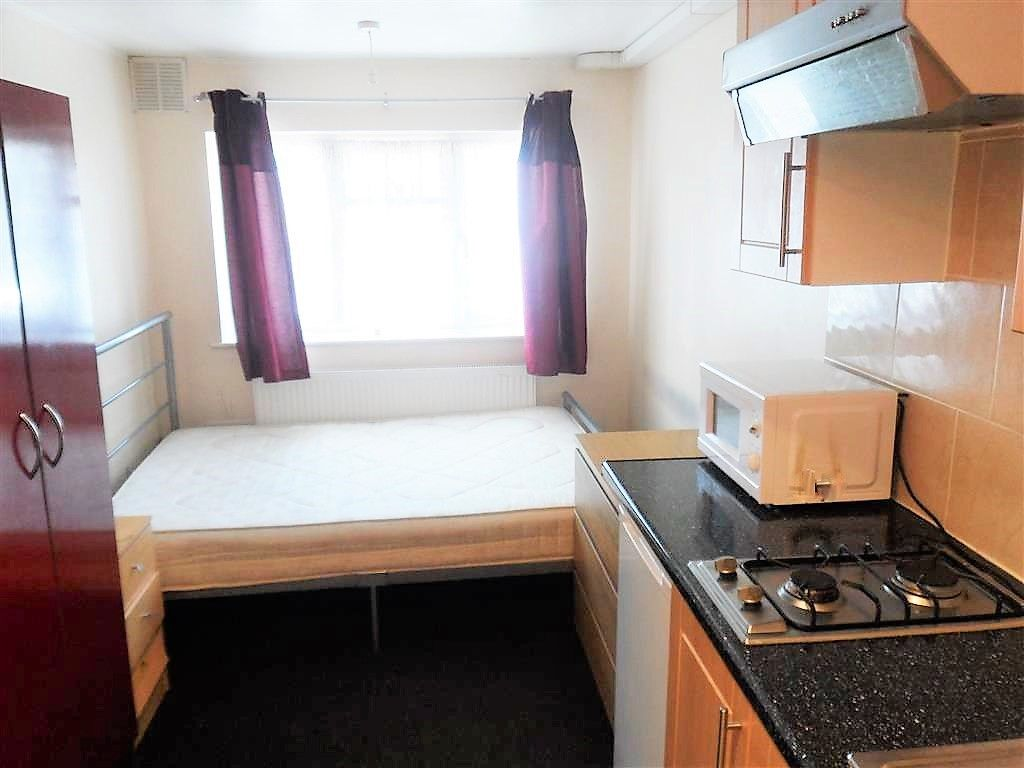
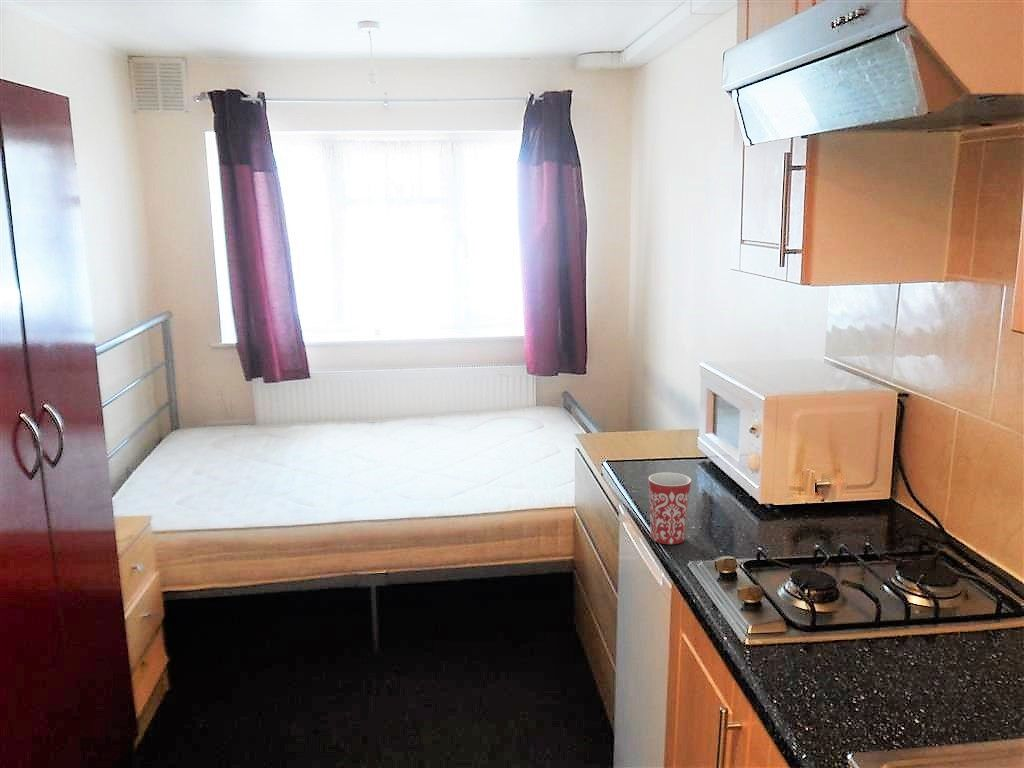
+ mug [647,472,693,545]
